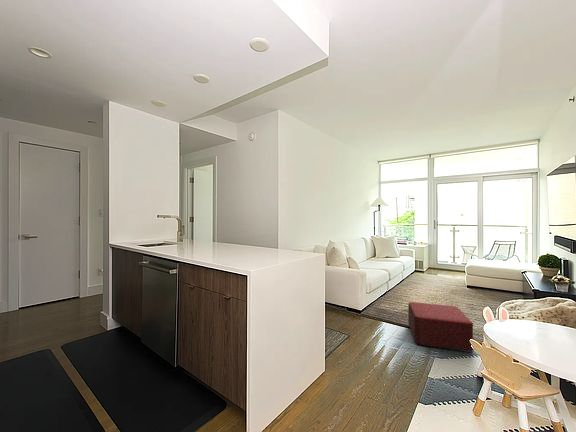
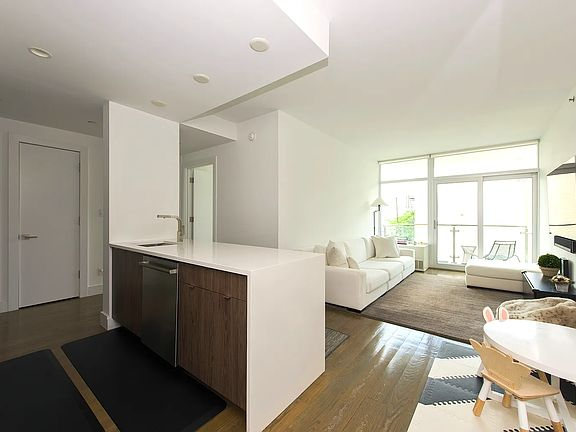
- ottoman [407,301,474,353]
